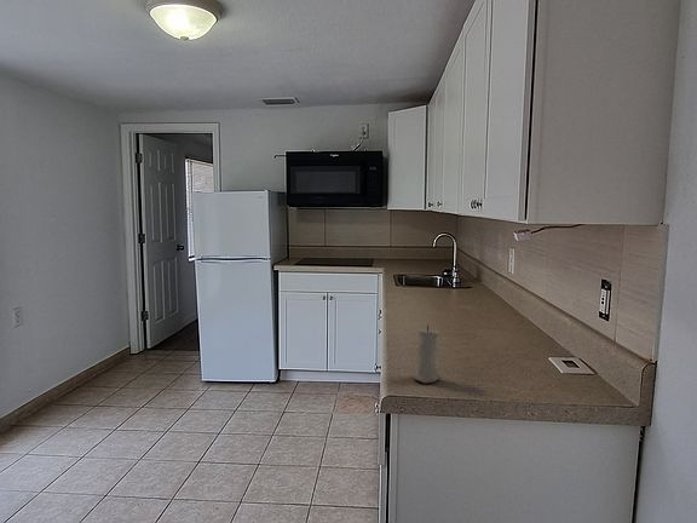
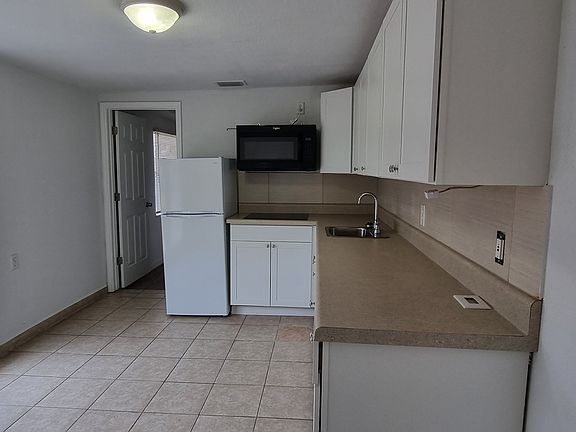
- candle [413,324,442,384]
